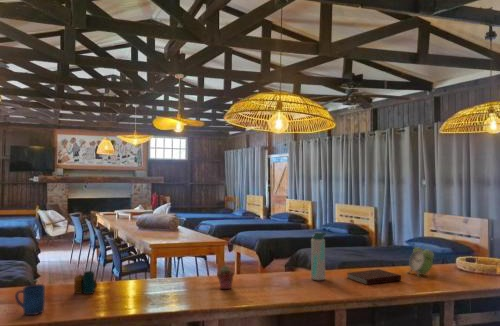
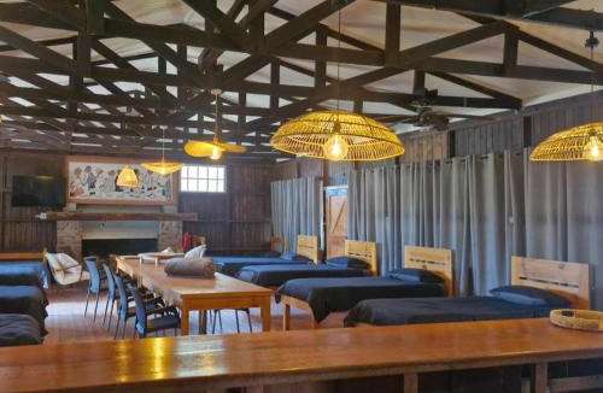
- candle [73,270,98,295]
- alarm clock [406,244,435,278]
- potted succulent [216,265,235,290]
- water bottle [310,231,329,281]
- notebook [346,268,402,286]
- mug [14,283,46,316]
